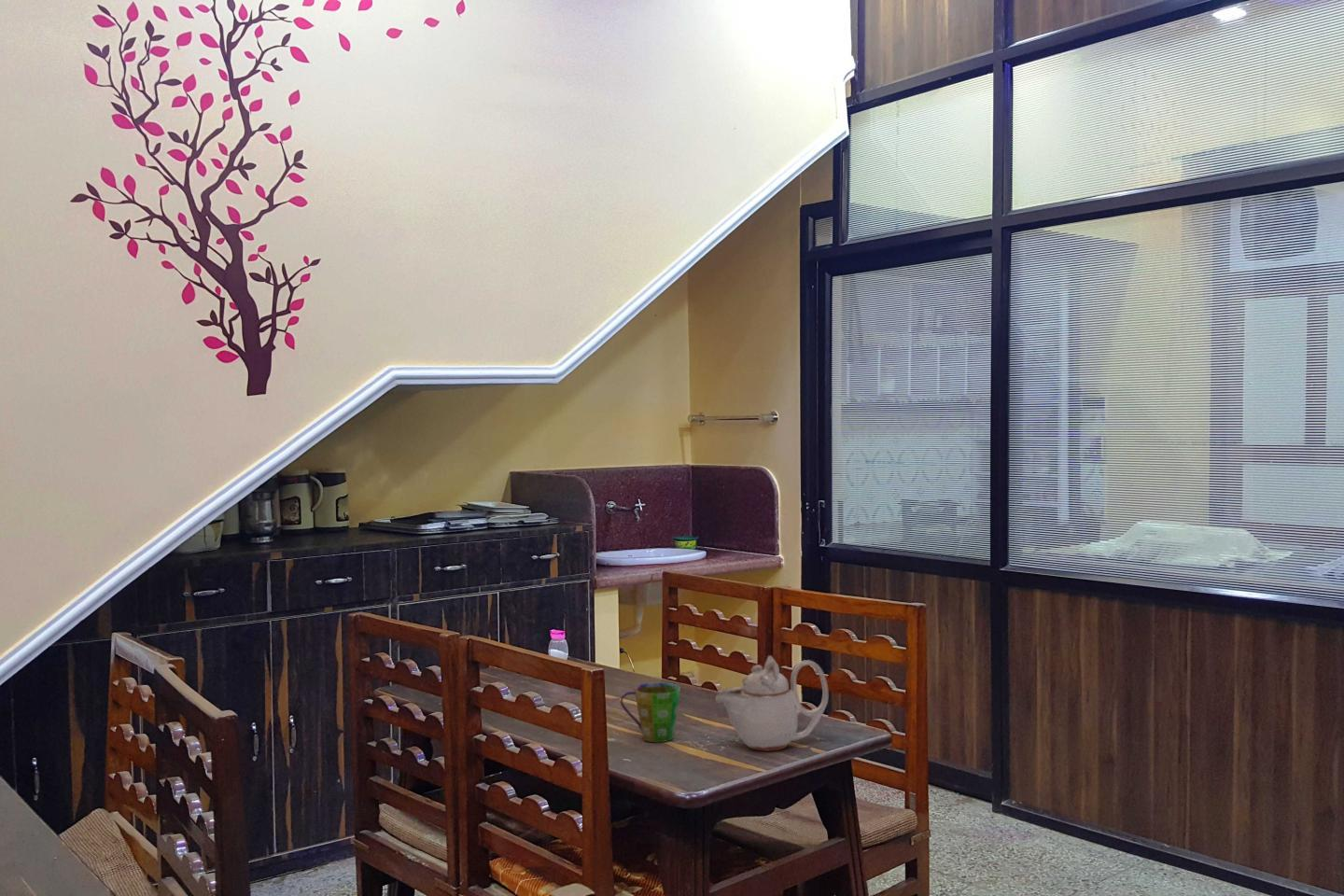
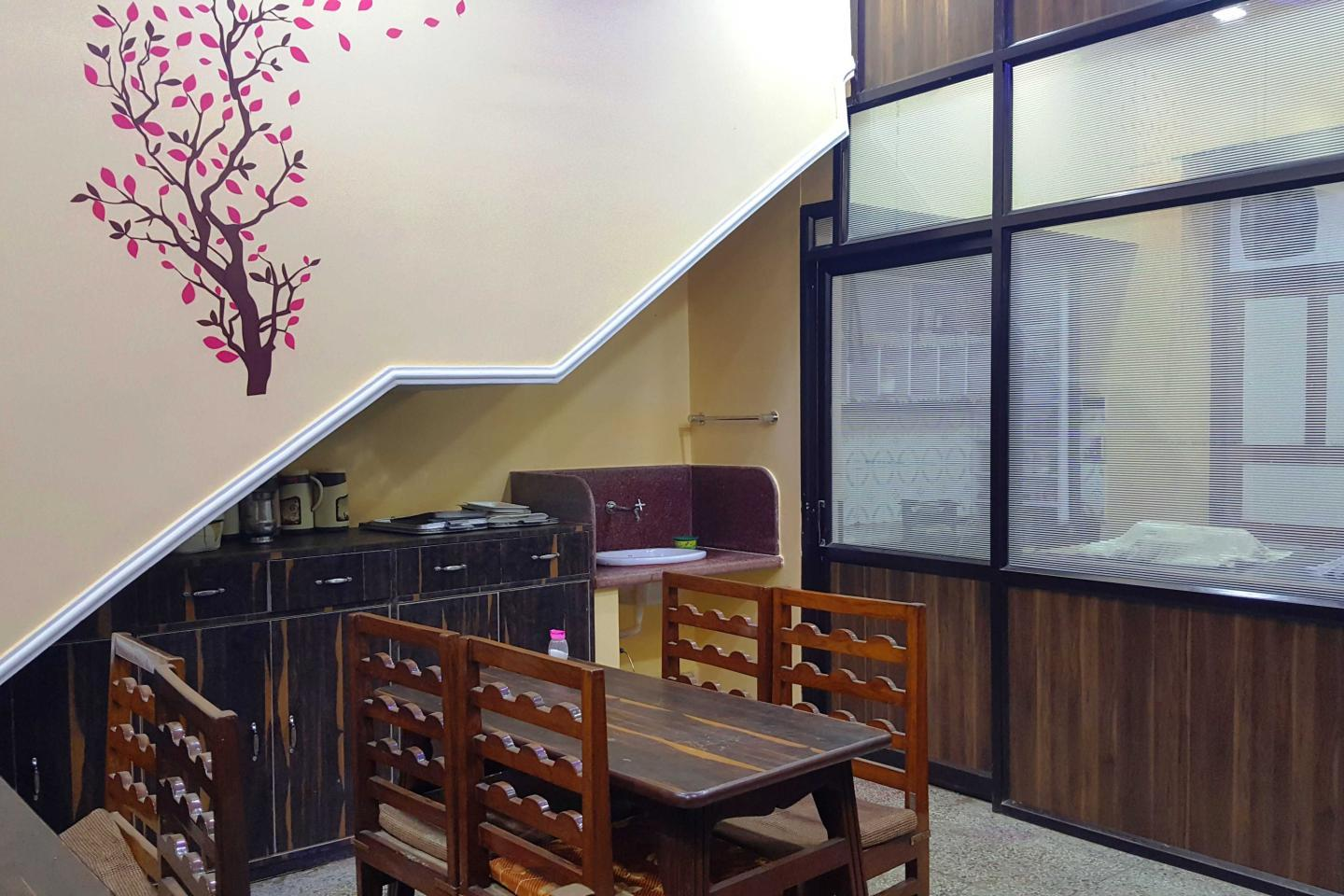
- cup [620,681,681,743]
- teapot [714,654,829,751]
